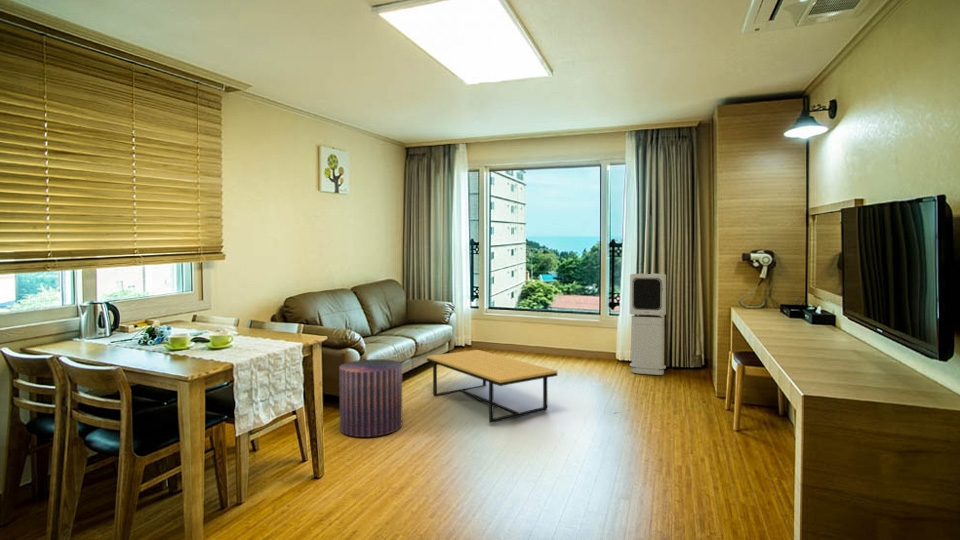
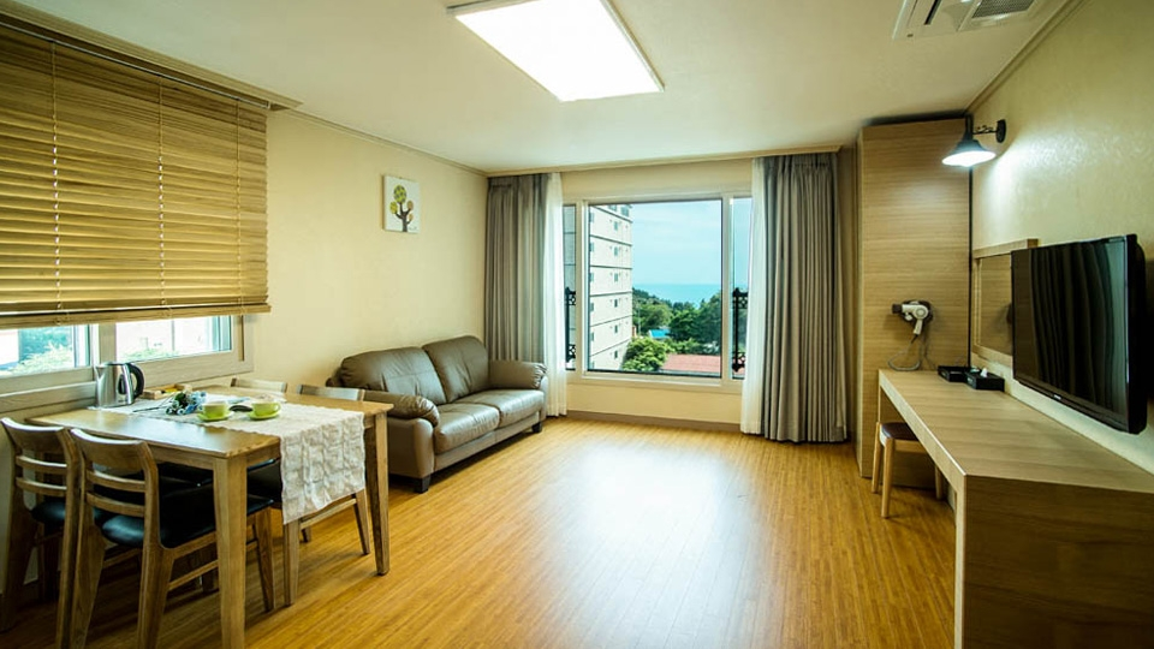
- coffee table [426,349,558,424]
- pouf [338,358,403,438]
- air purifier [629,272,667,376]
